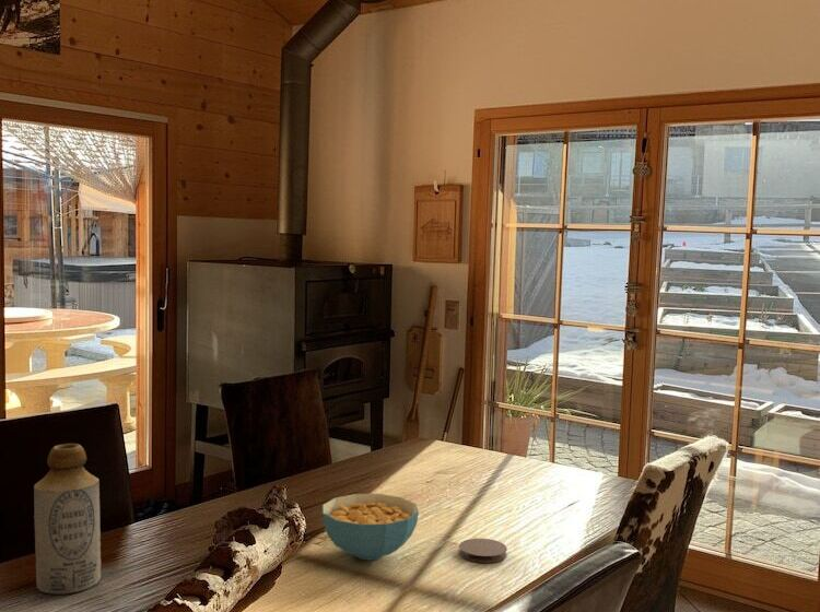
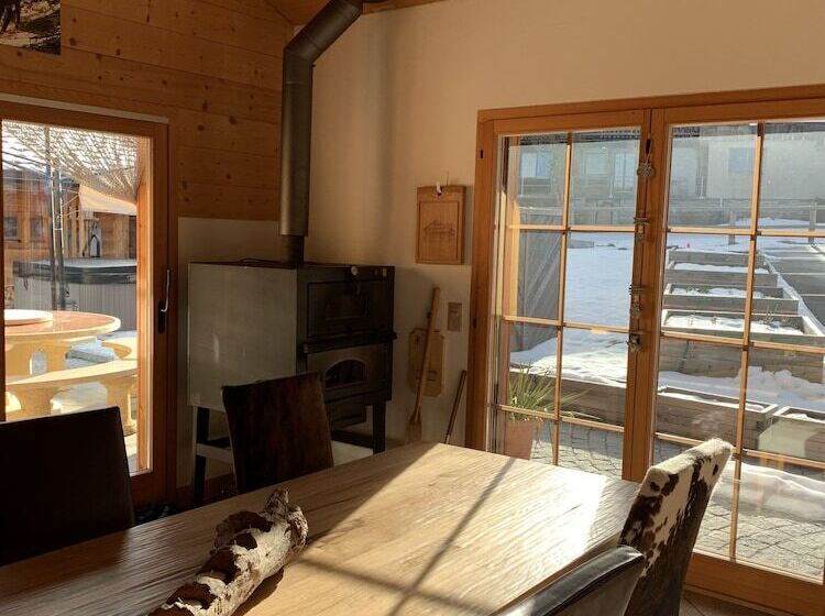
- cereal bowl [321,493,420,562]
- bottle [33,443,102,596]
- coaster [458,538,508,564]
